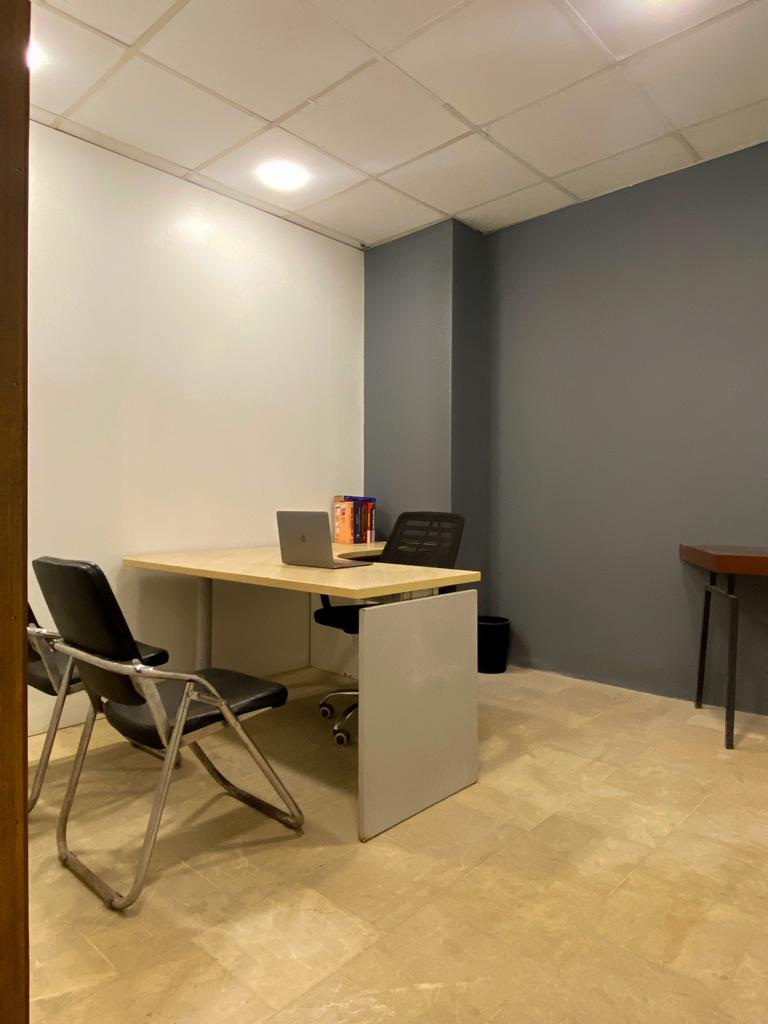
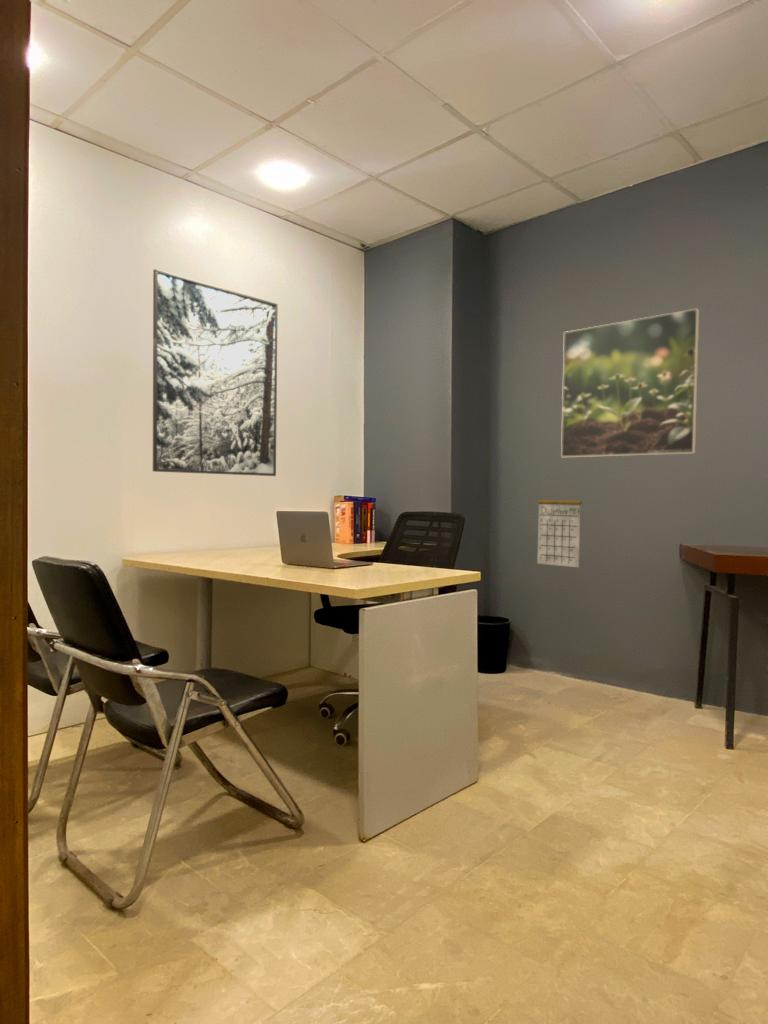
+ calendar [536,486,583,568]
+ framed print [560,307,700,458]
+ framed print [152,268,279,477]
